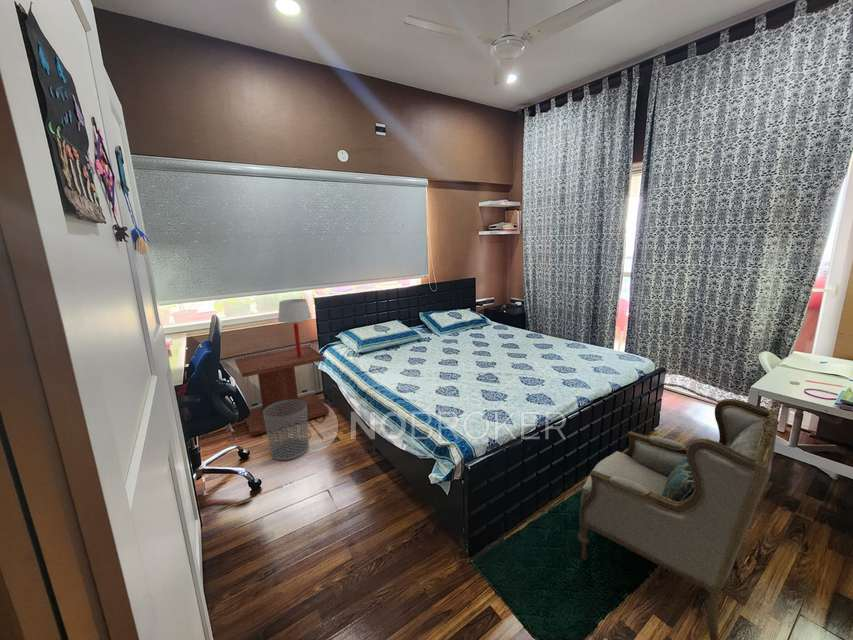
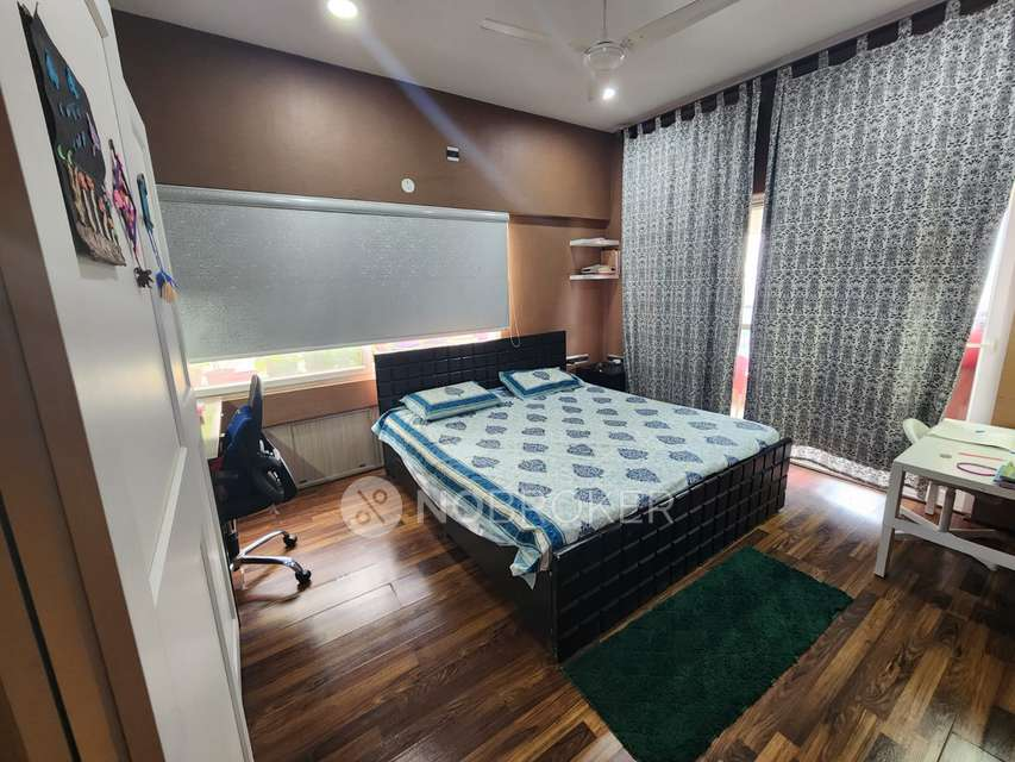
- armchair [577,398,780,640]
- waste bin [263,399,310,461]
- table lamp [277,298,313,357]
- side table [234,345,330,436]
